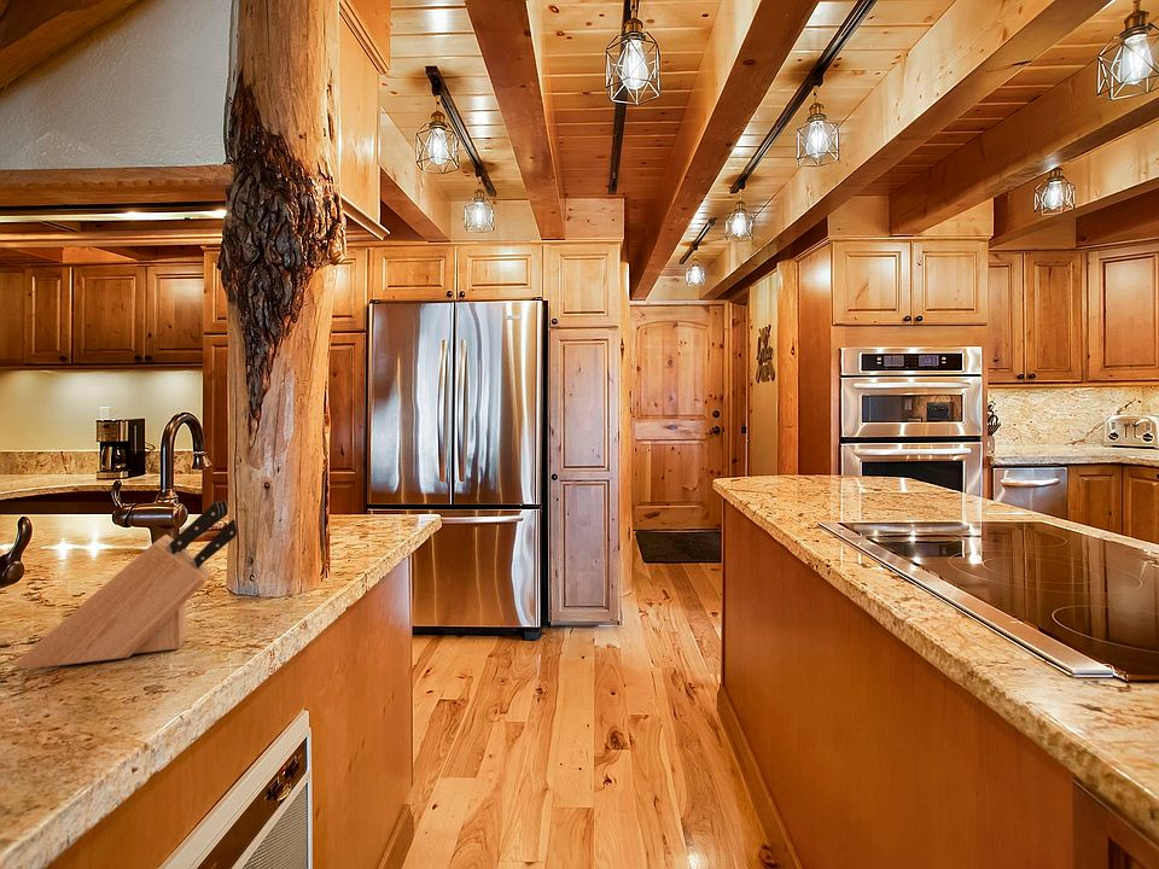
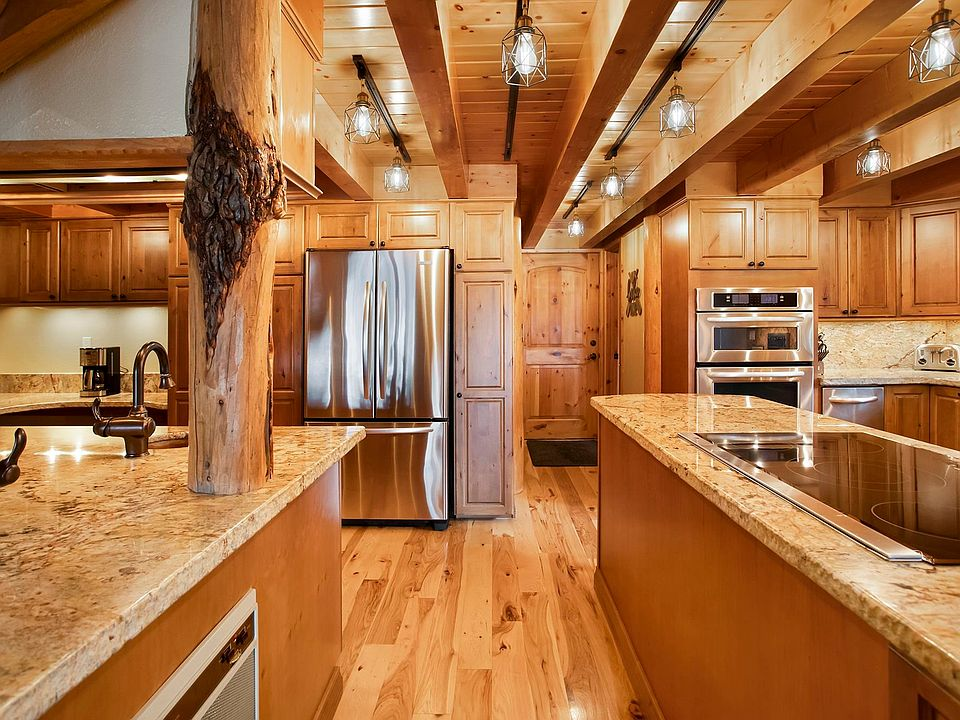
- knife block [13,500,239,671]
